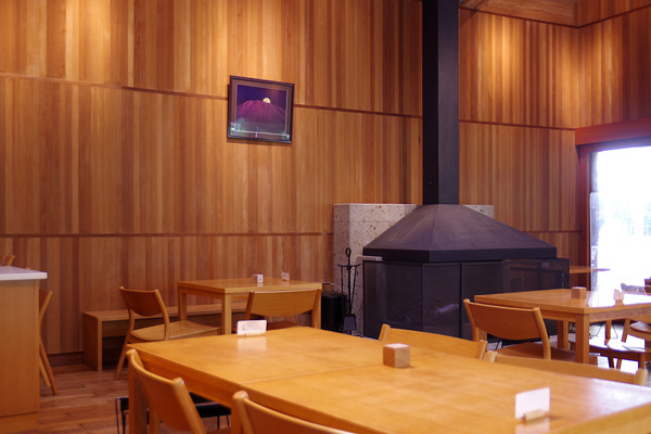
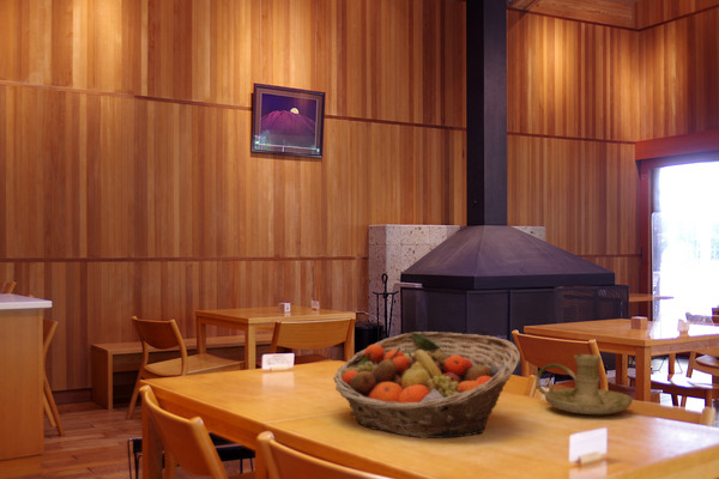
+ candle holder [534,353,634,416]
+ fruit basket [332,331,521,439]
